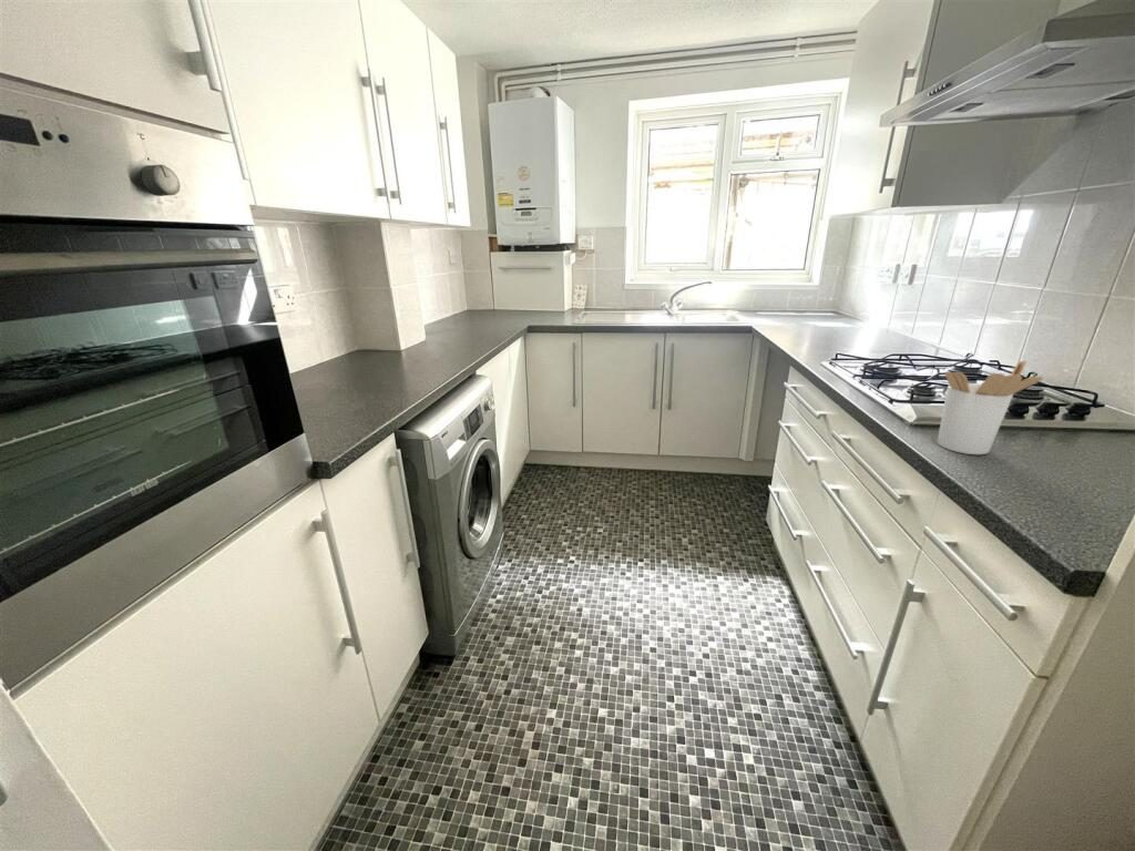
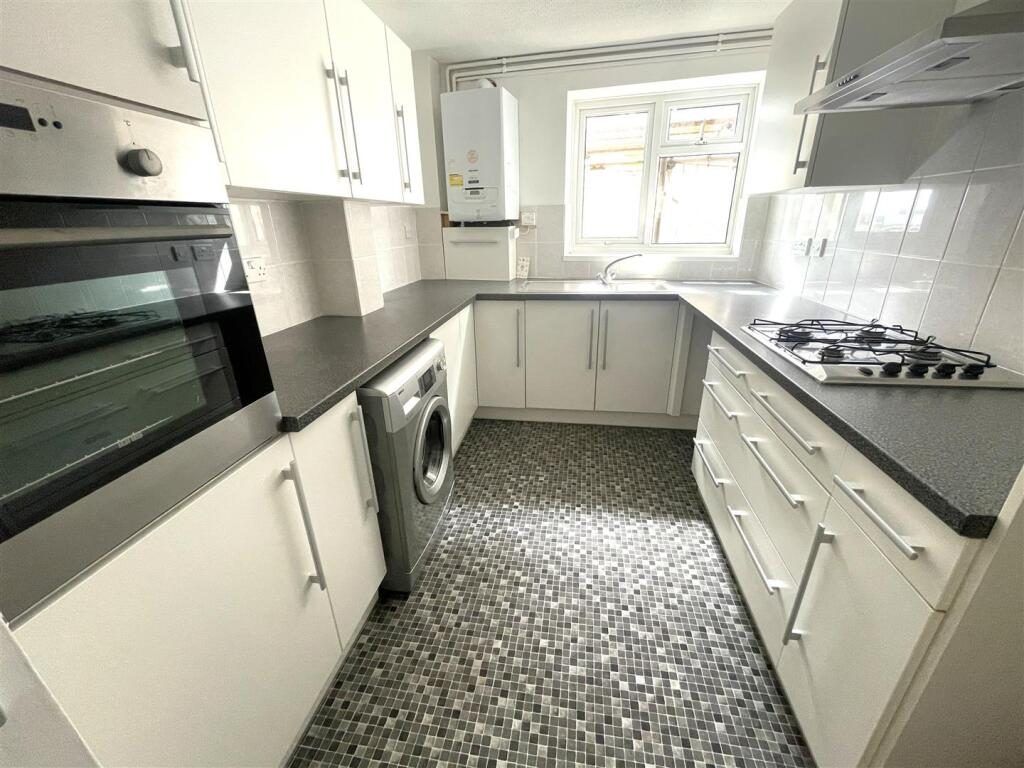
- utensil holder [935,359,1044,455]
